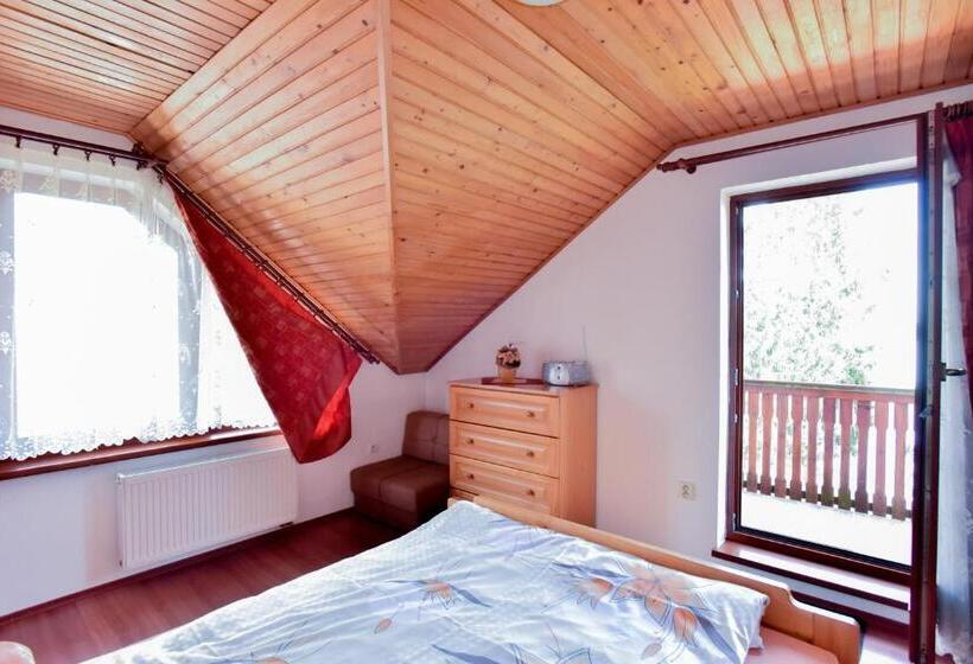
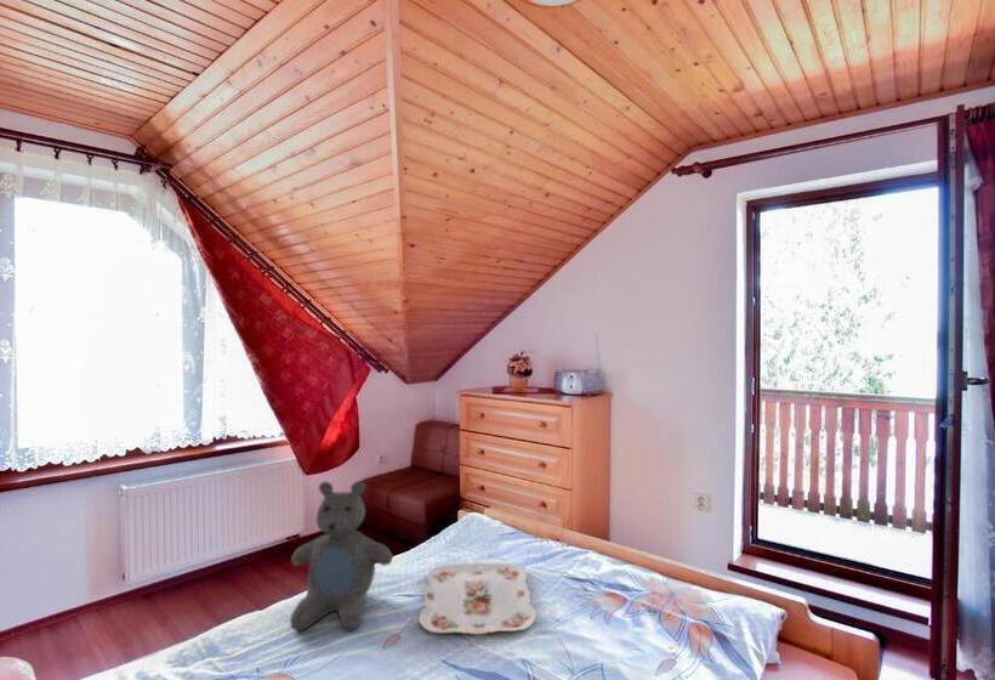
+ serving tray [417,561,538,635]
+ teddy bear [289,480,394,631]
